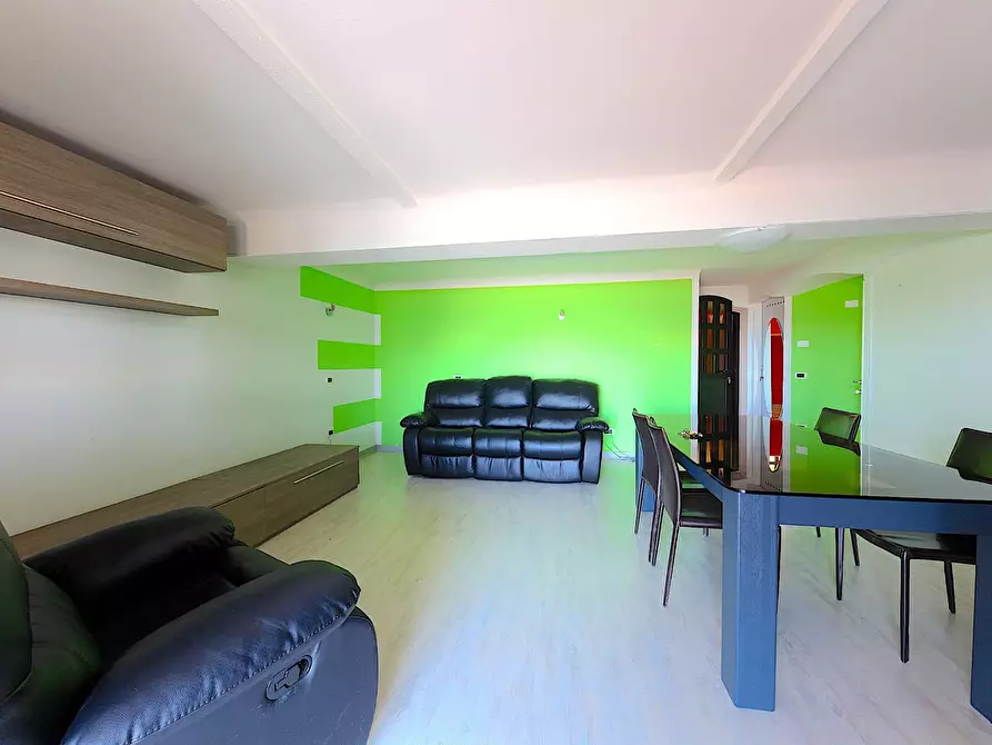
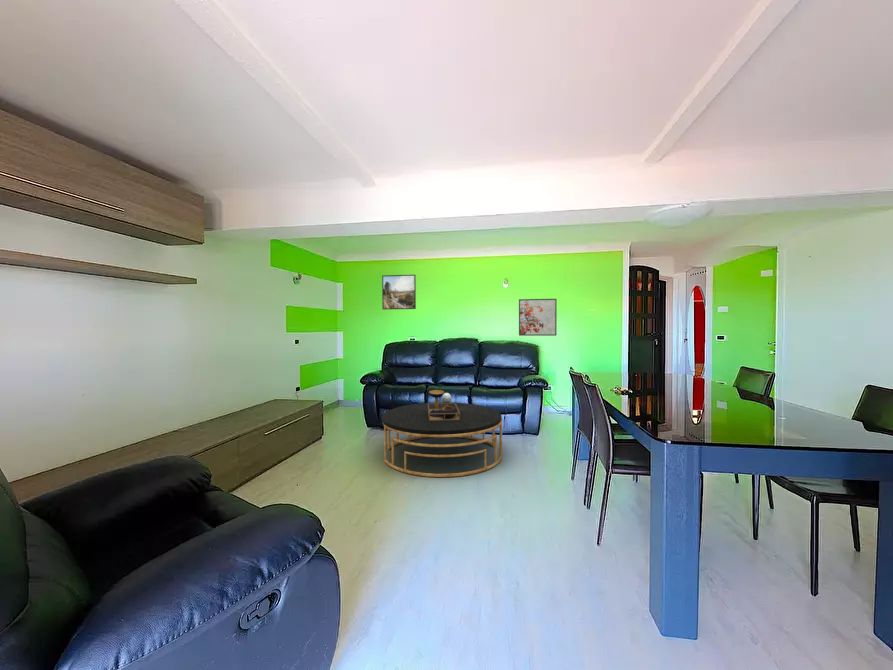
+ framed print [381,274,417,311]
+ coffee table [381,389,503,478]
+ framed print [518,298,558,337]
